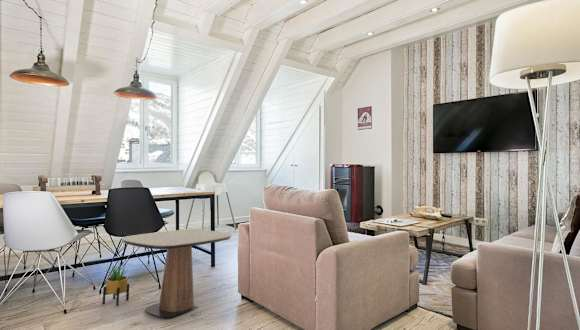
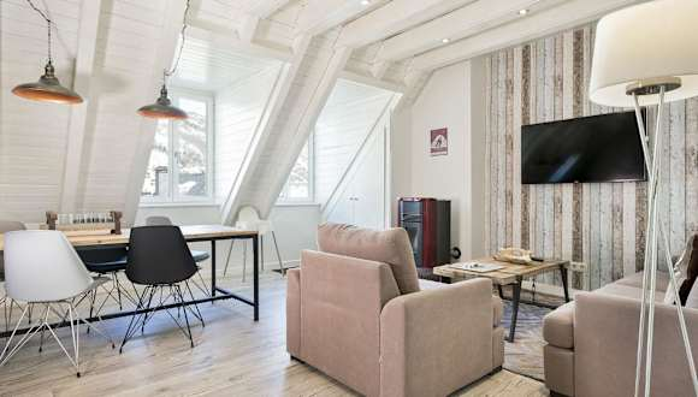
- potted plant [101,262,131,307]
- side table [121,228,233,318]
